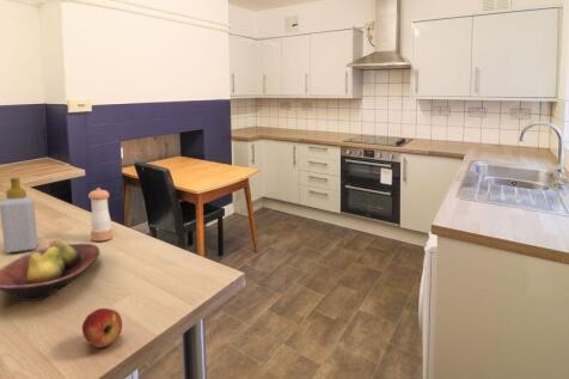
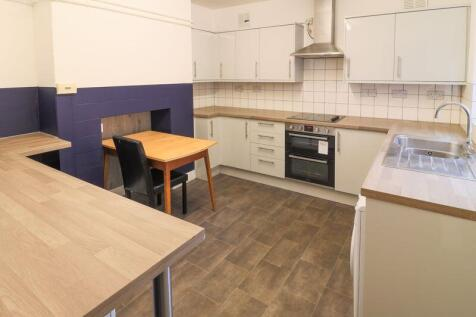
- fruit bowl [0,239,102,302]
- soap bottle [0,176,39,253]
- apple [81,307,123,349]
- pepper shaker [87,187,114,242]
